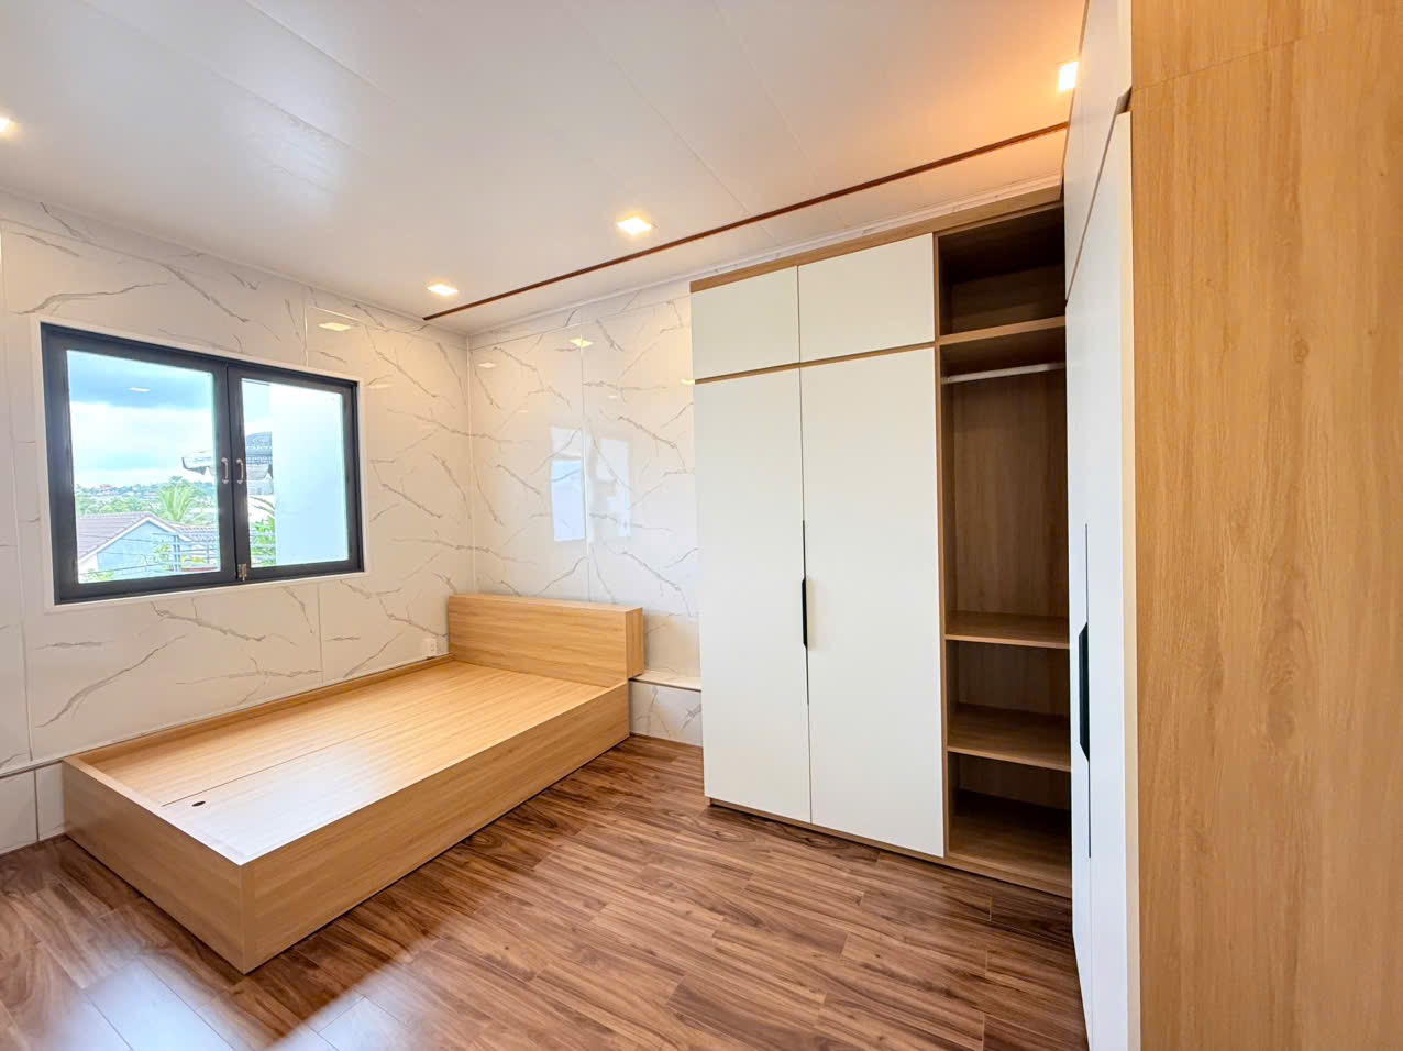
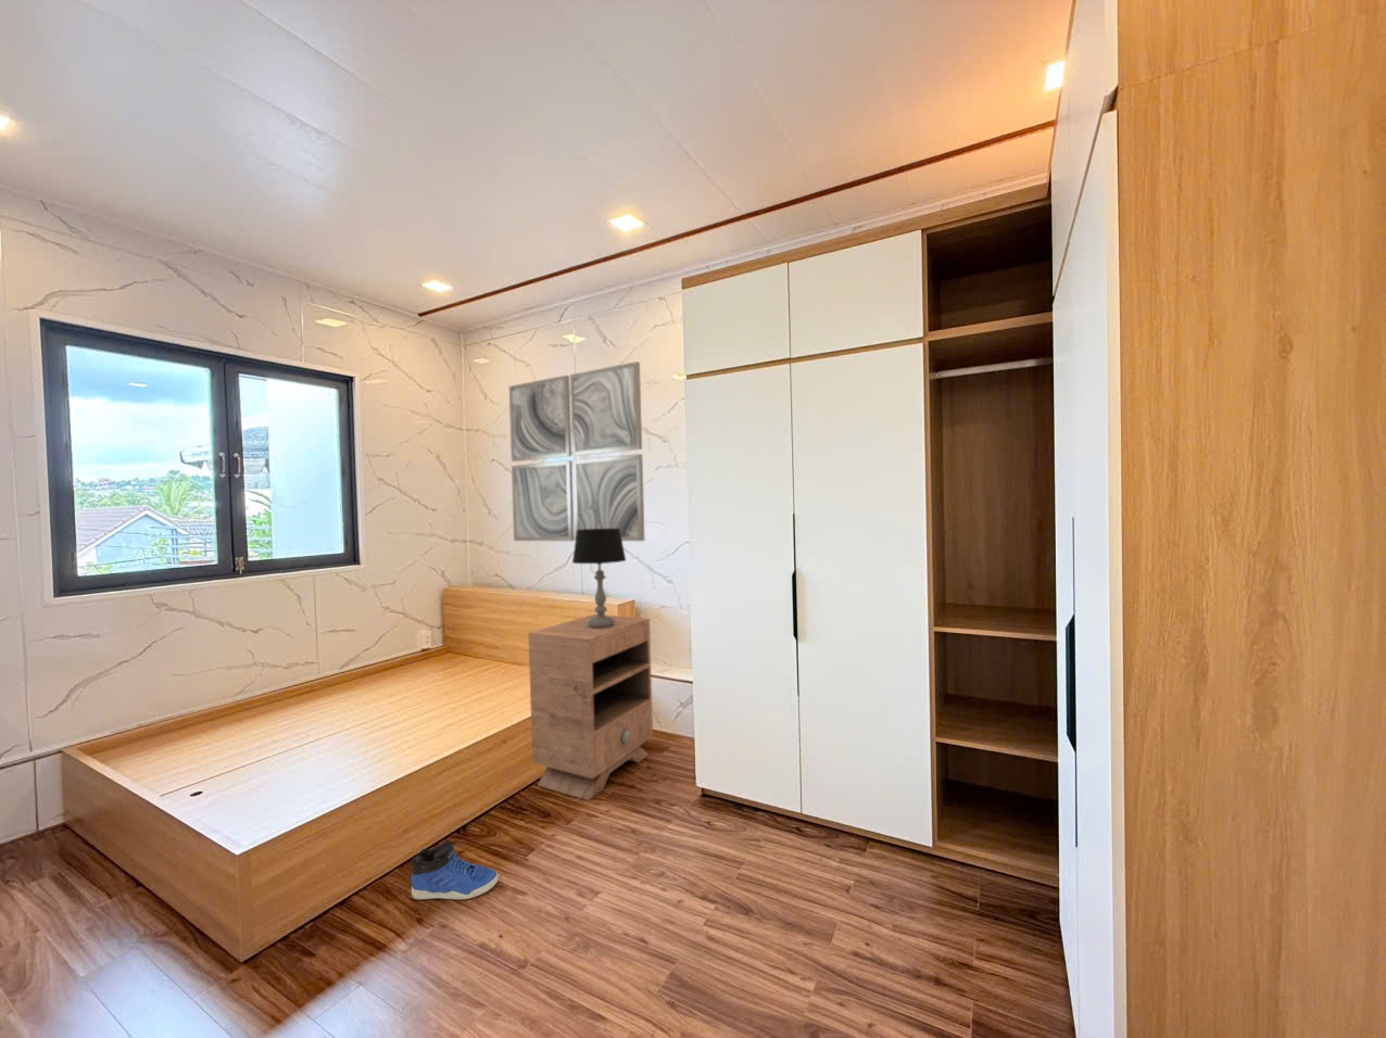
+ wall art [508,361,647,542]
+ sneaker [411,840,499,901]
+ table lamp [571,529,627,628]
+ nightstand [527,614,654,801]
